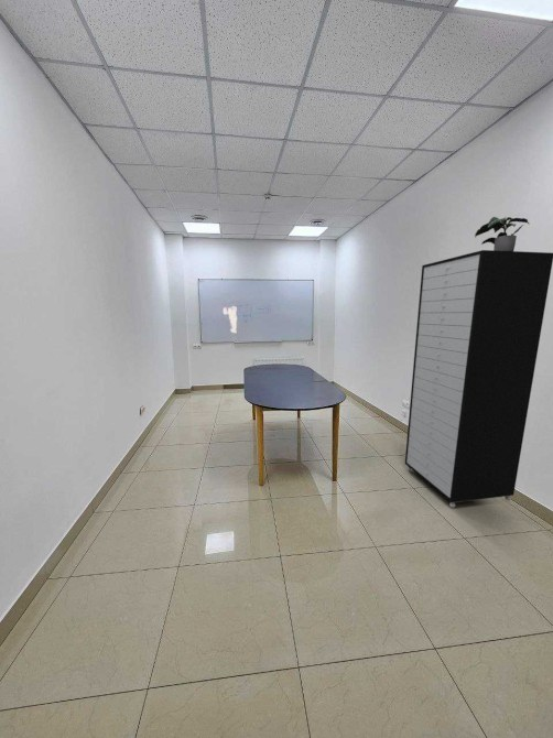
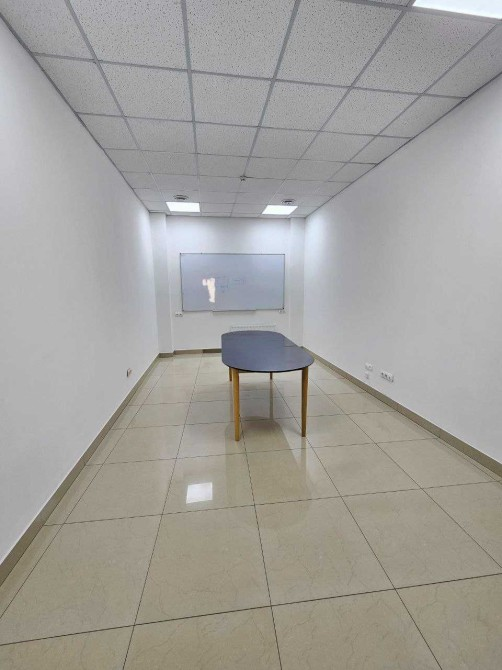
- potted plant [474,216,530,251]
- storage cabinet [404,249,553,509]
